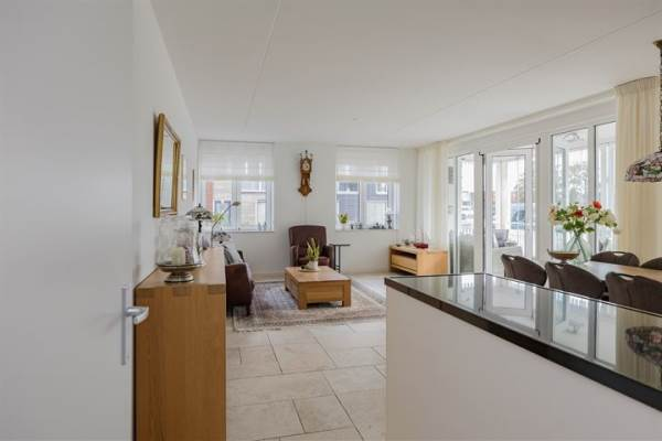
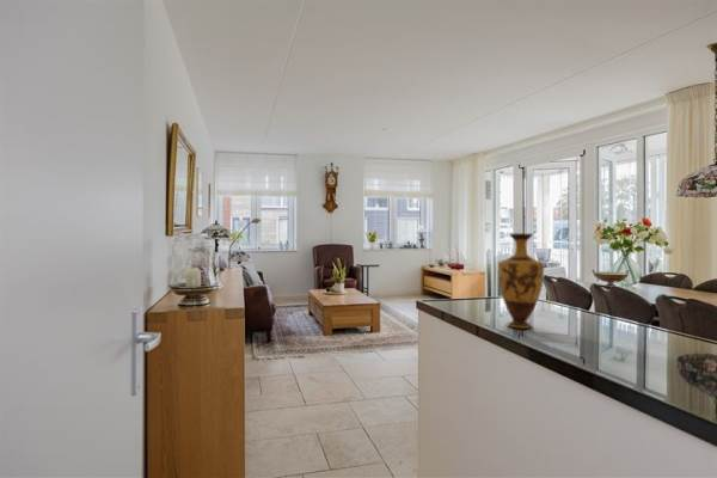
+ vase [497,232,545,330]
